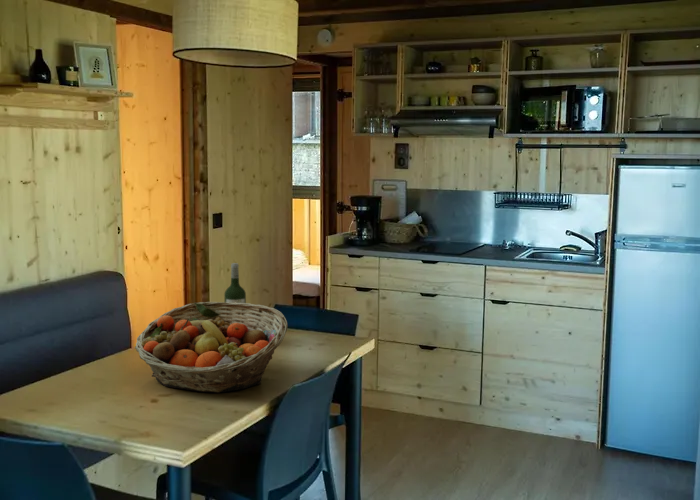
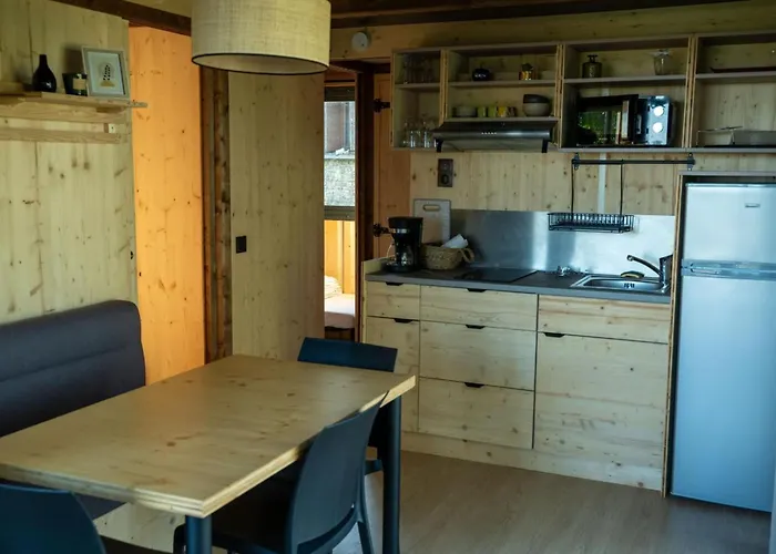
- wine bottle [223,262,247,315]
- fruit basket [134,301,289,393]
